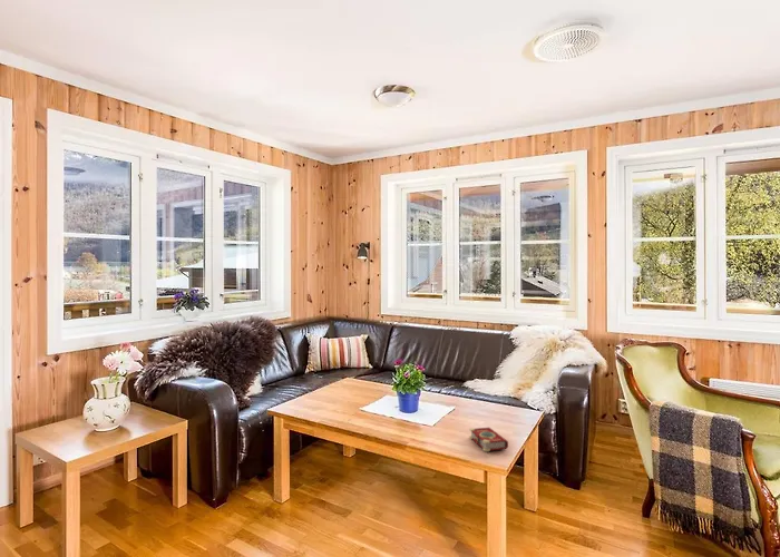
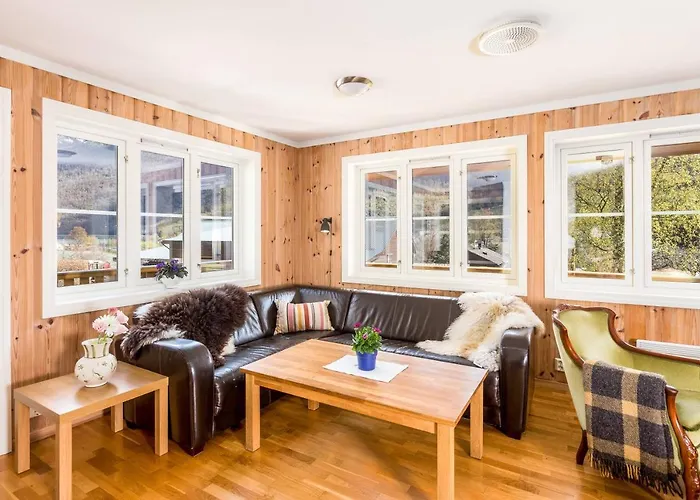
- book [468,427,509,452]
